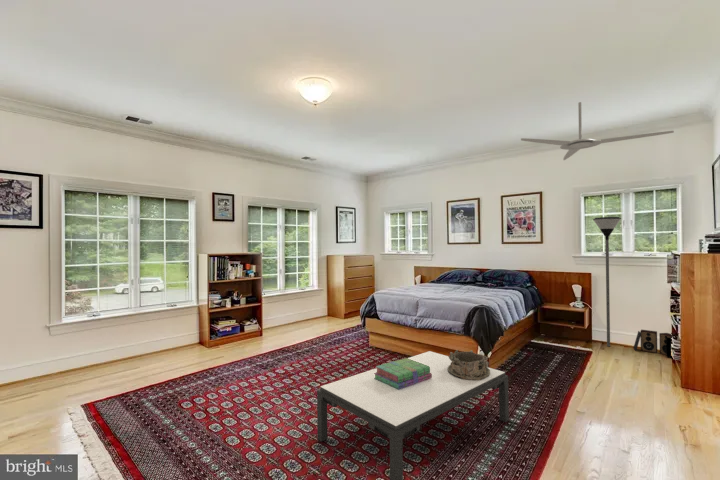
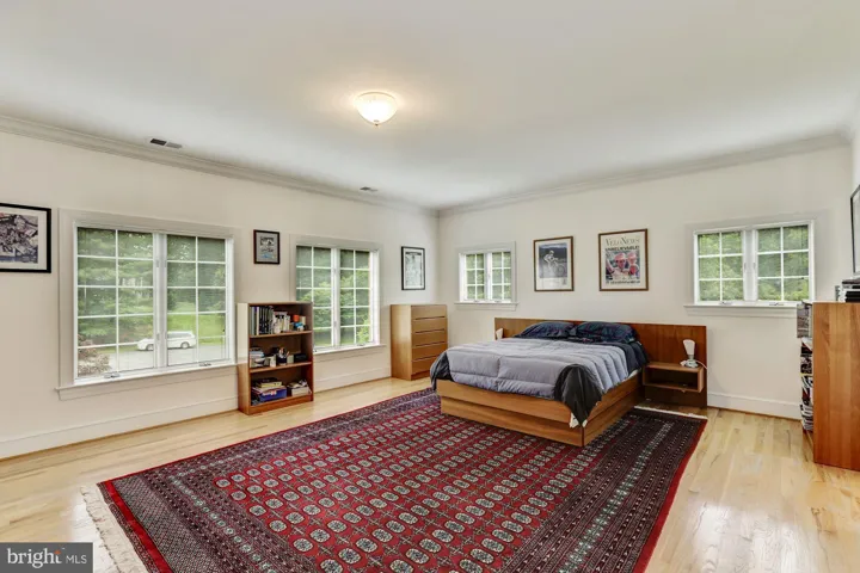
- stack of books [374,357,432,389]
- speaker [632,329,673,359]
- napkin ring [447,349,490,380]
- coffee table [316,350,510,480]
- floor lamp [592,216,622,347]
- ceiling fan [520,101,675,161]
